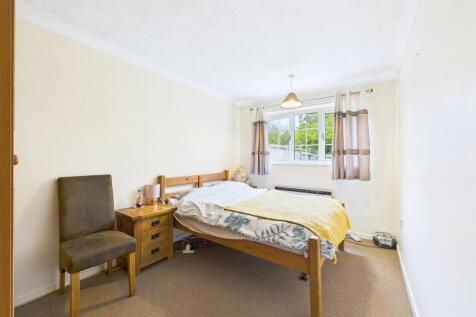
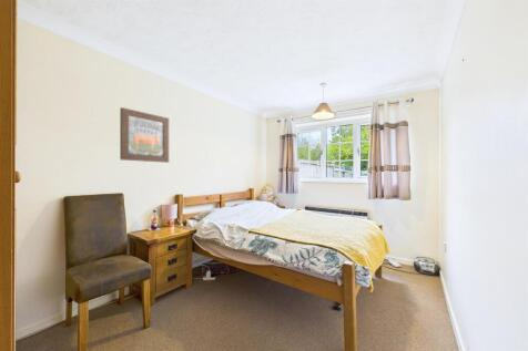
+ wall art [119,106,170,164]
